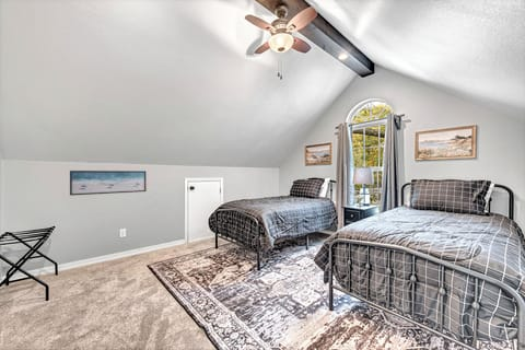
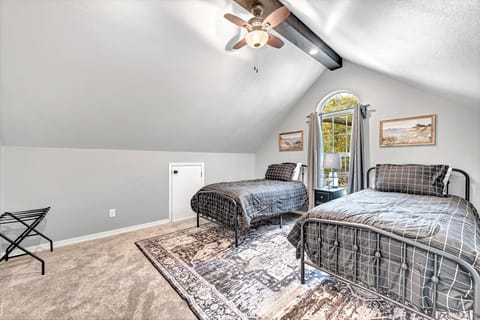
- wall art [69,170,148,197]
